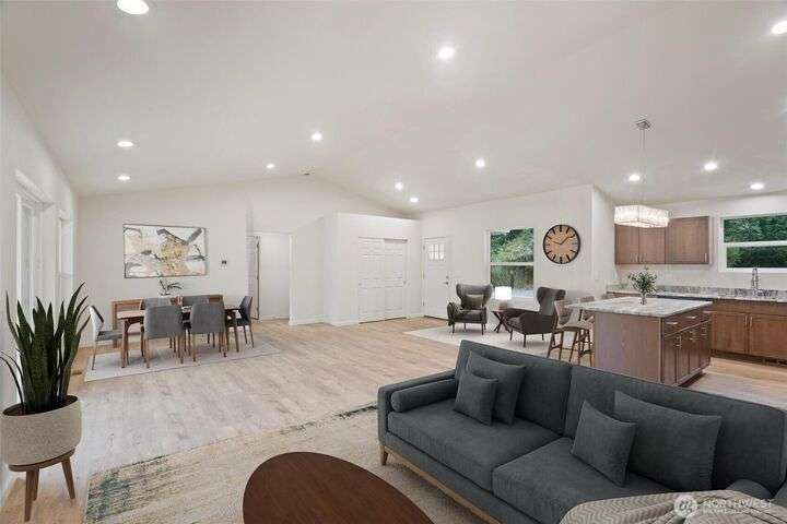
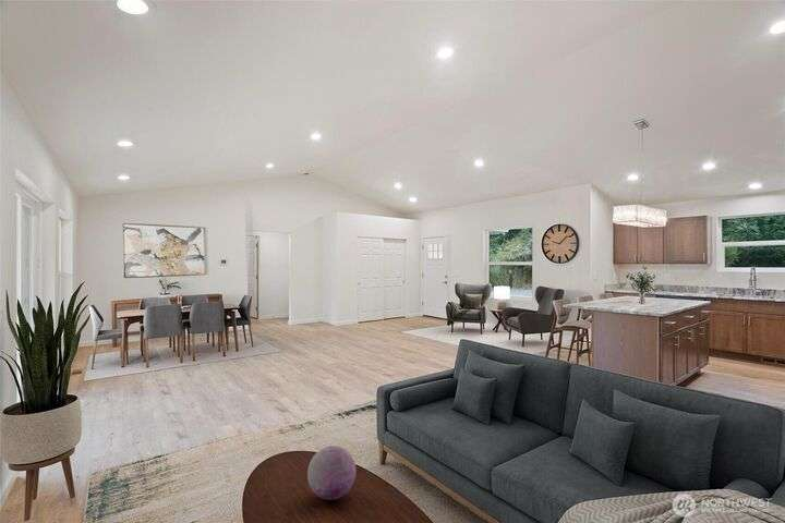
+ decorative orb [306,445,357,501]
